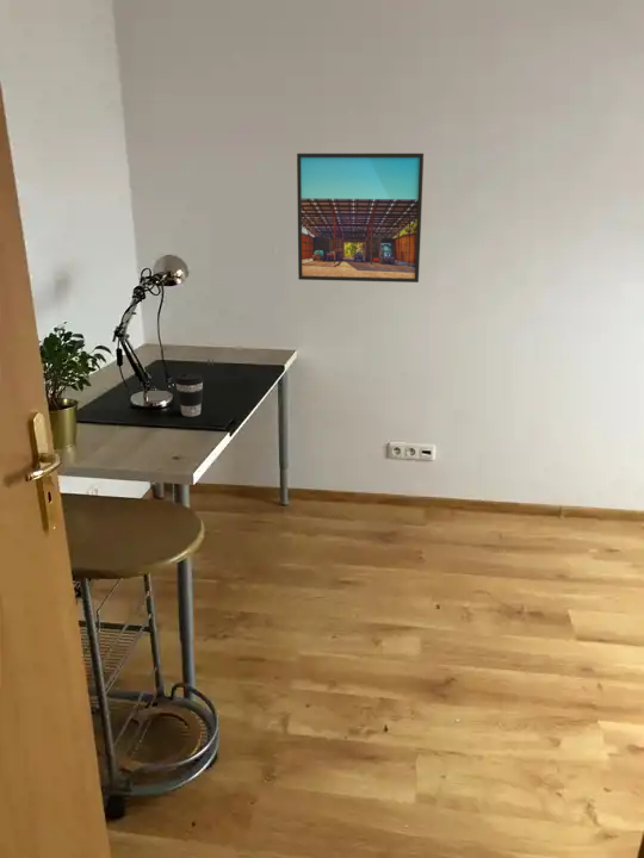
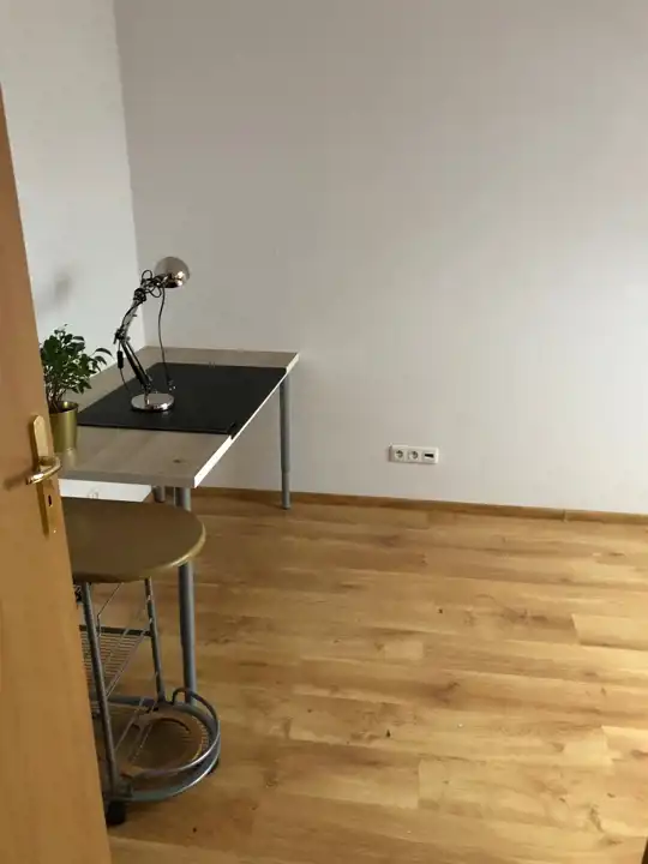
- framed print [296,153,425,284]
- coffee cup [174,372,205,417]
